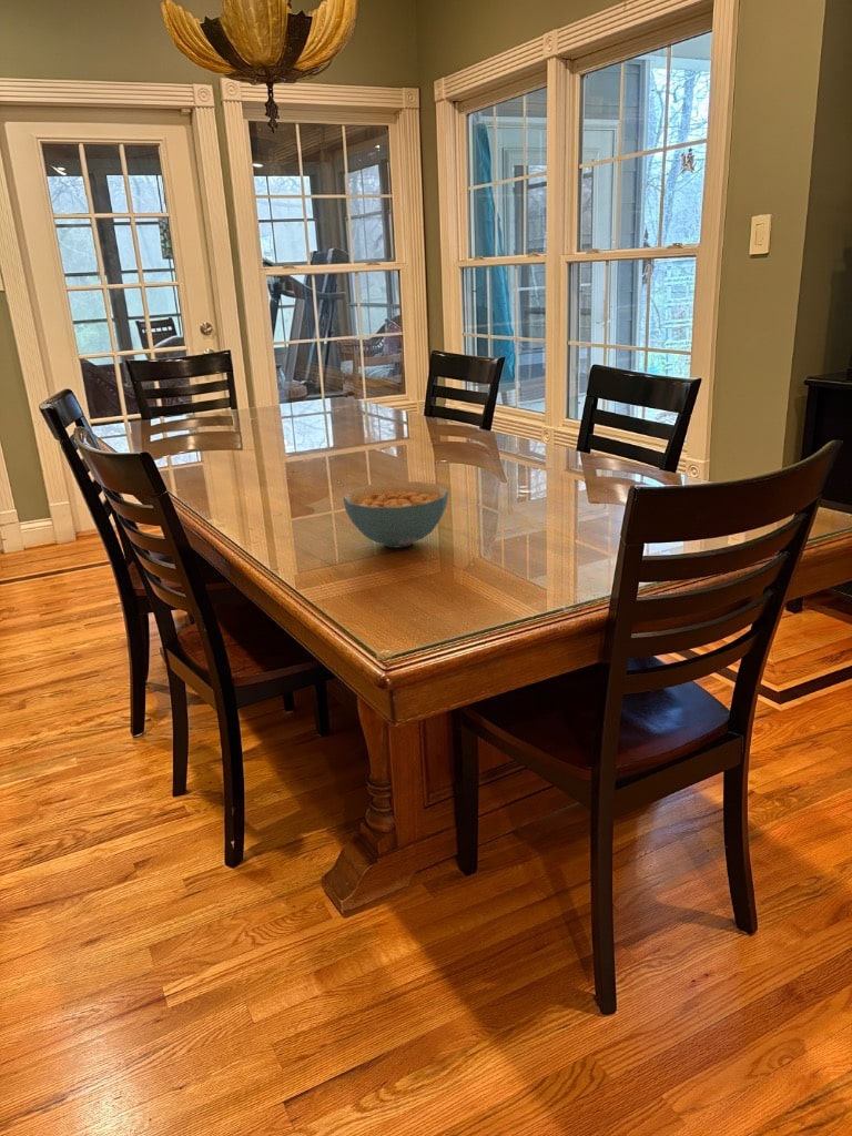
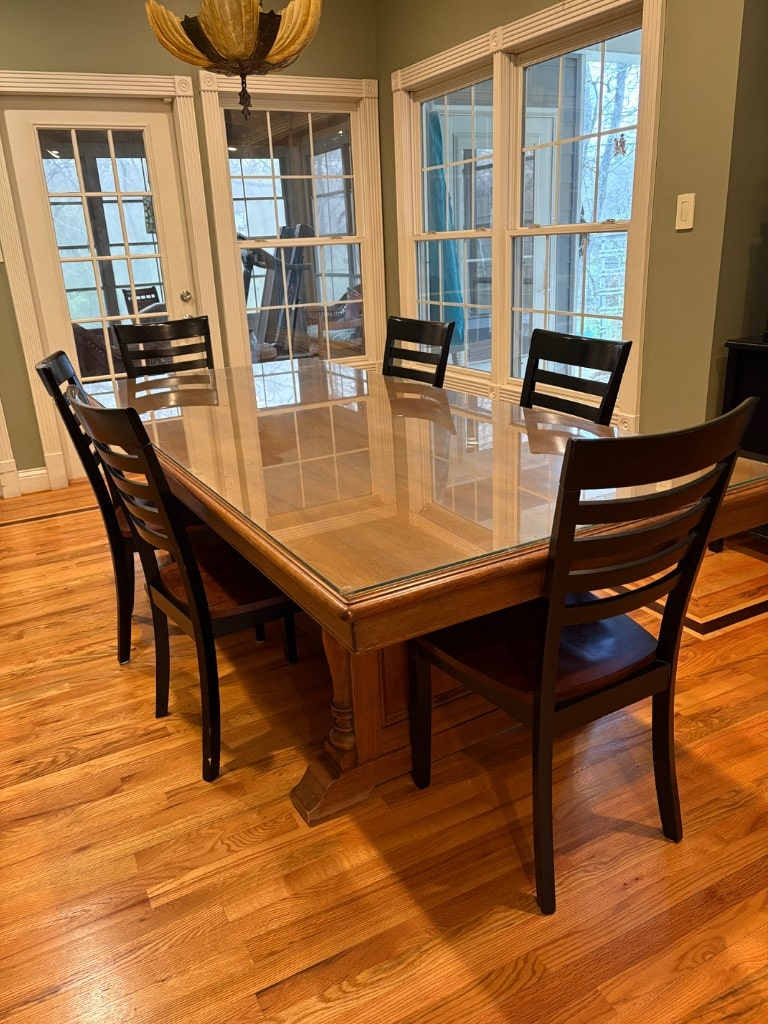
- cereal bowl [342,480,449,548]
